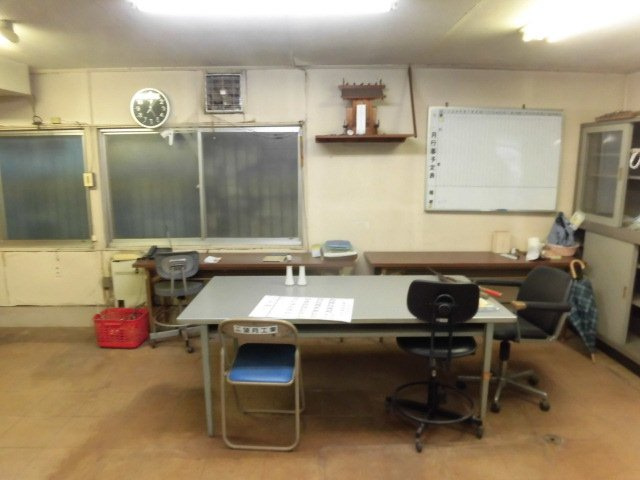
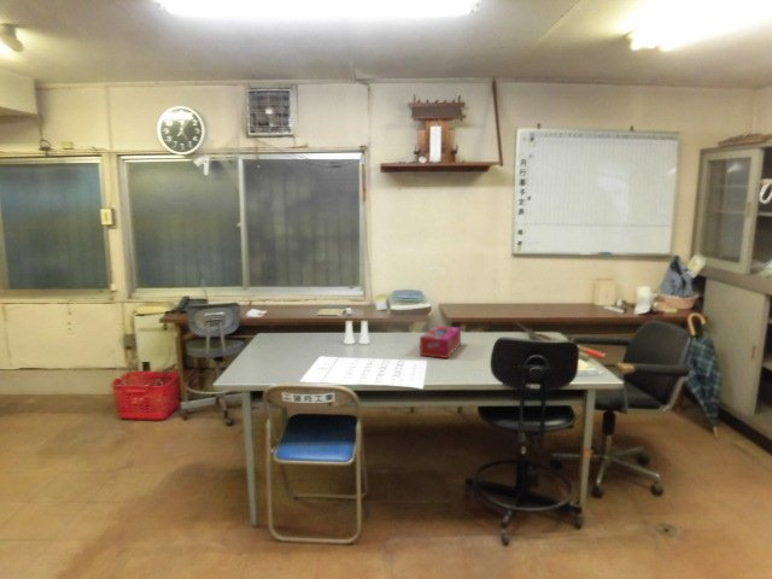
+ tissue box [419,324,462,359]
